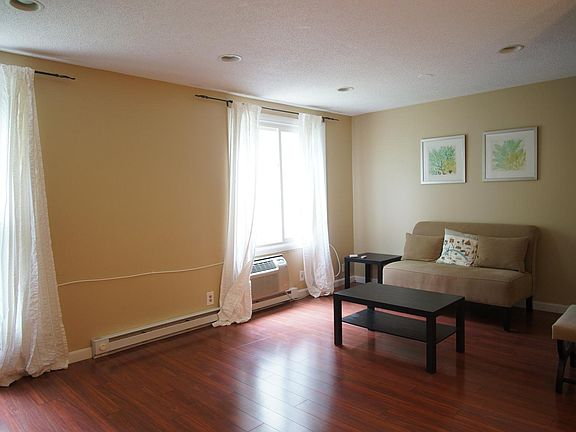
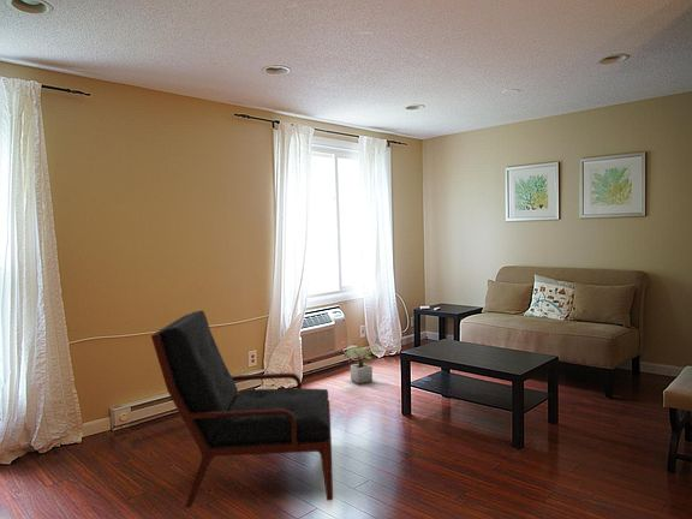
+ armchair [150,310,334,508]
+ potted plant [342,347,381,384]
